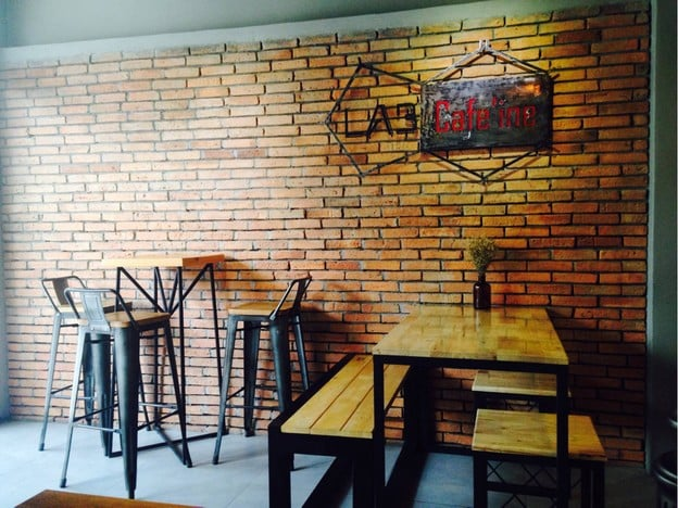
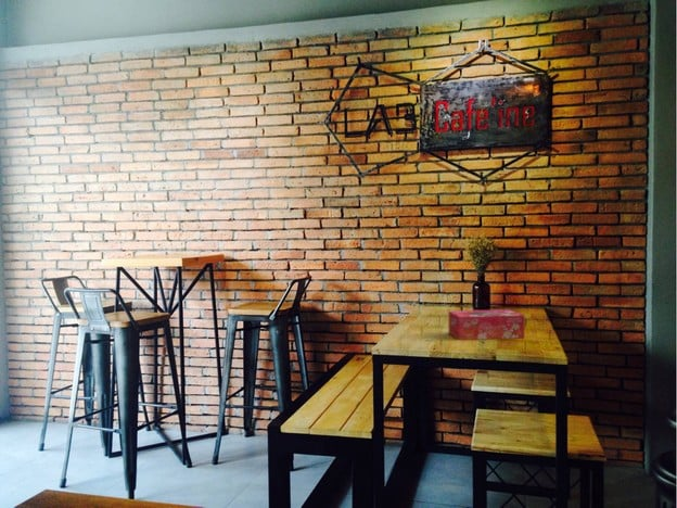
+ tissue box [448,308,525,341]
